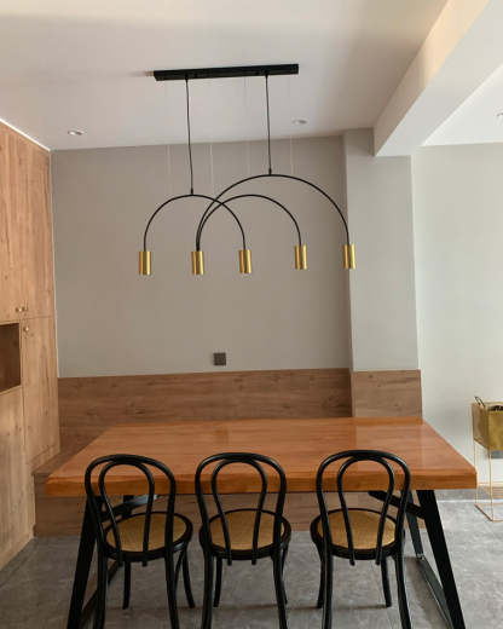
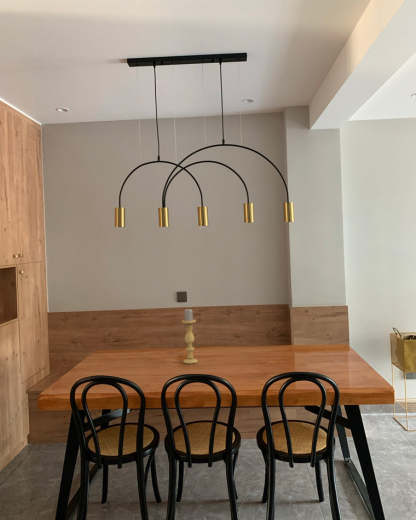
+ candle holder [181,308,199,365]
